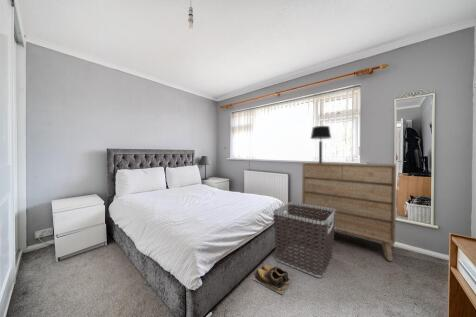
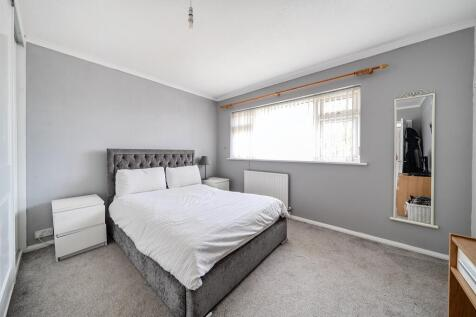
- shoes [252,264,293,296]
- clothes hamper [272,201,336,278]
- dresser [301,161,397,262]
- table lamp [310,125,332,163]
